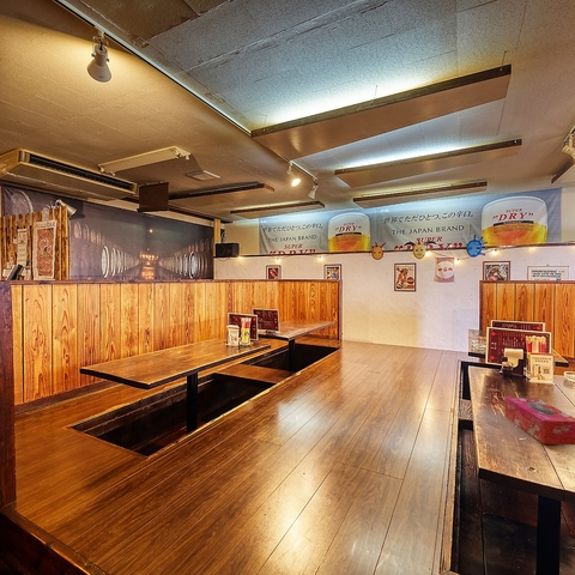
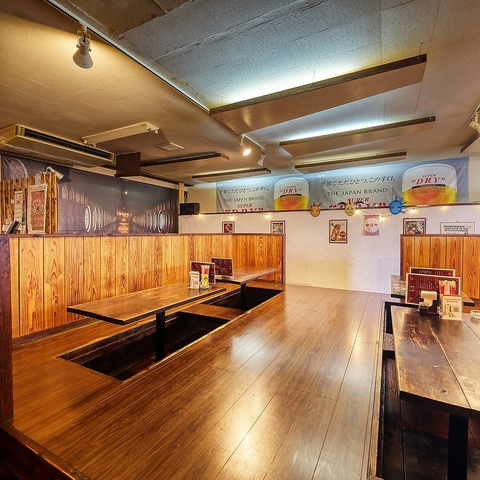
- tissue box [504,397,575,446]
